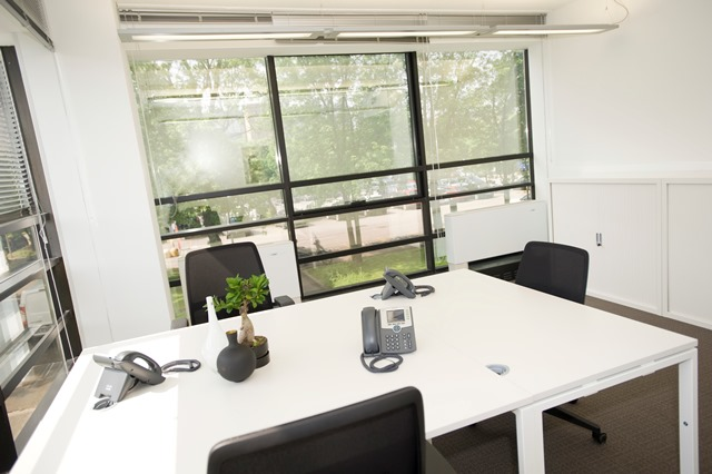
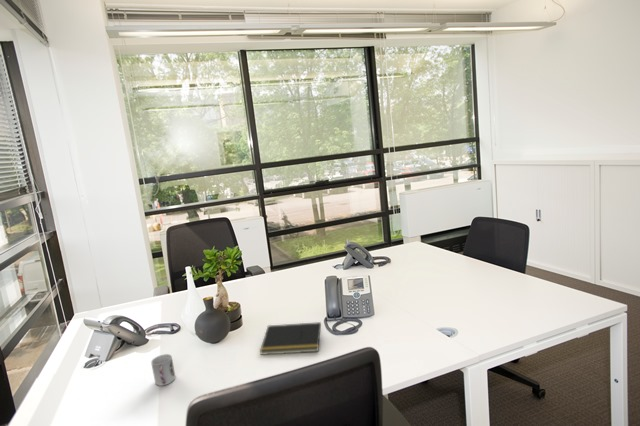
+ cup [150,353,177,387]
+ notepad [259,321,322,356]
